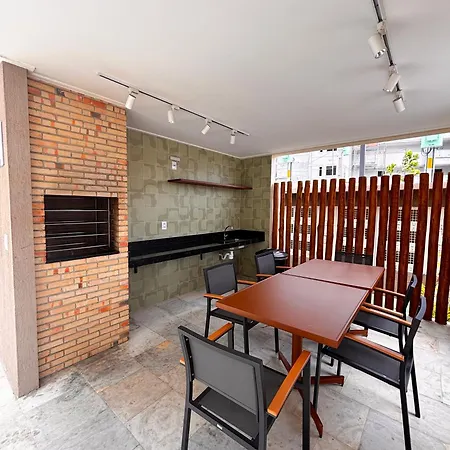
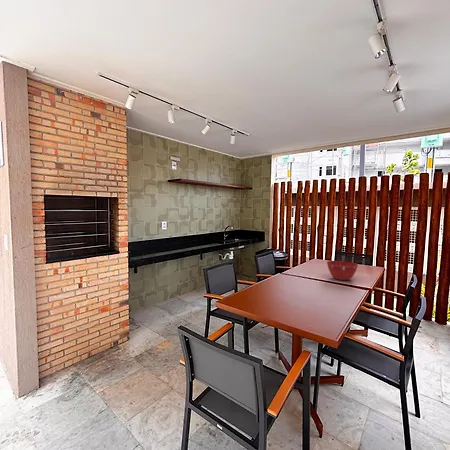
+ mixing bowl [326,260,359,281]
